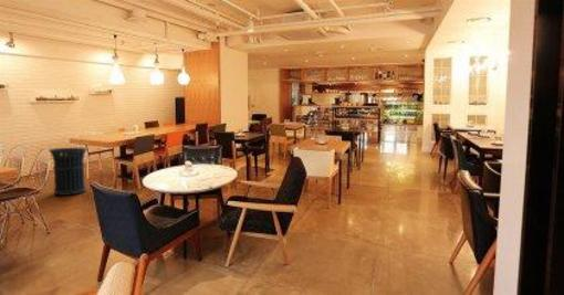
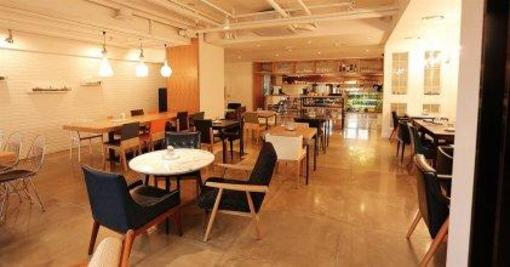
- trash can [48,147,88,197]
